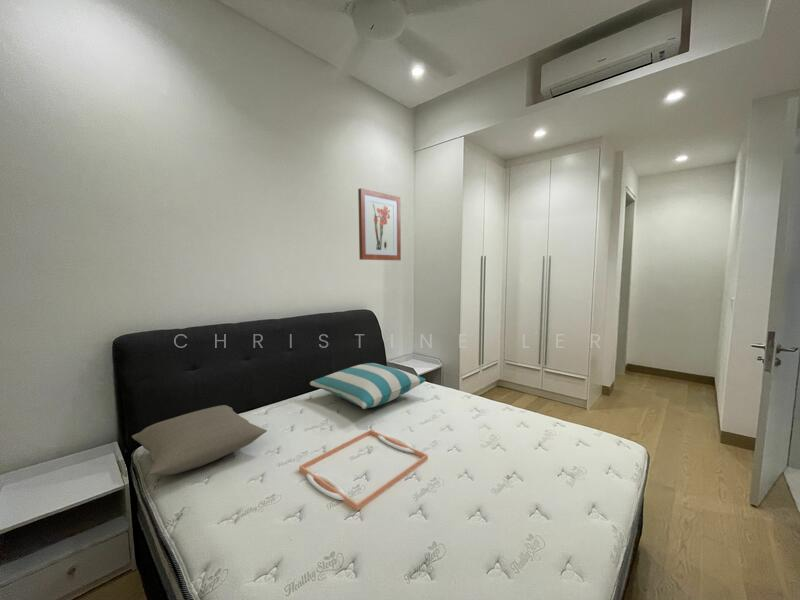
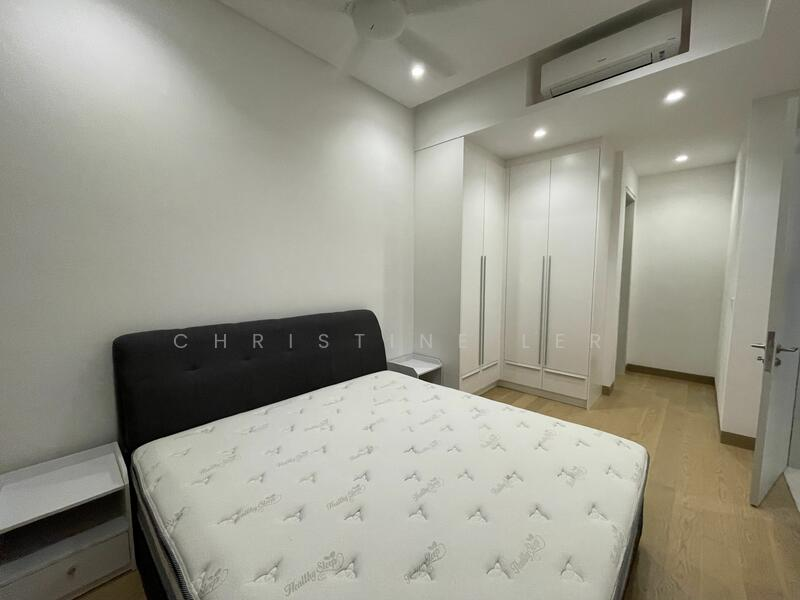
- pillow [309,362,426,410]
- serving tray [298,429,429,511]
- wall art [357,187,402,261]
- pillow [131,404,268,476]
